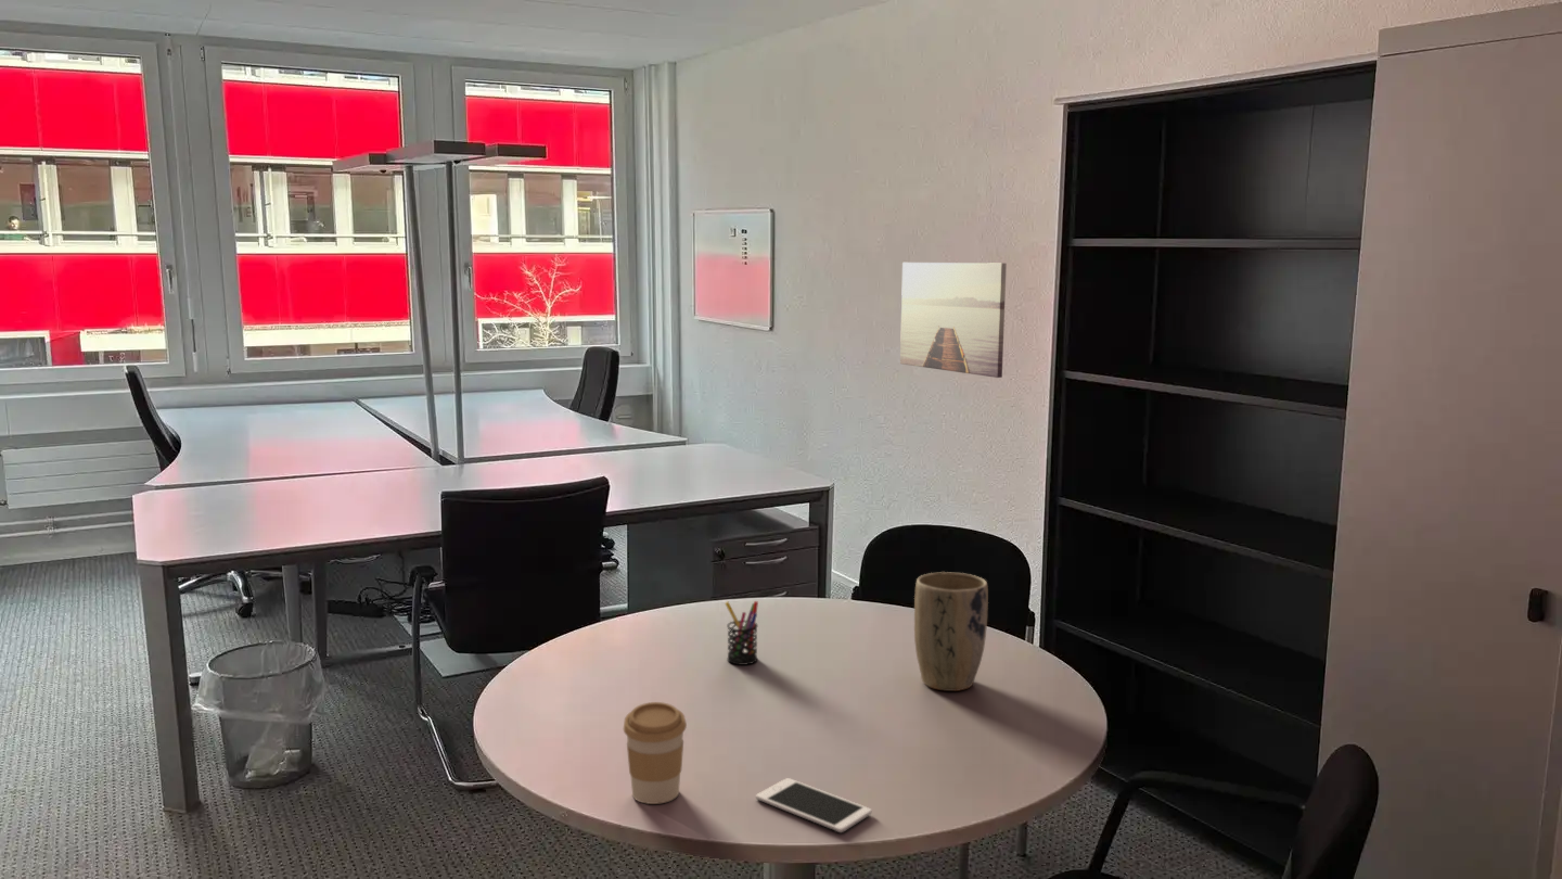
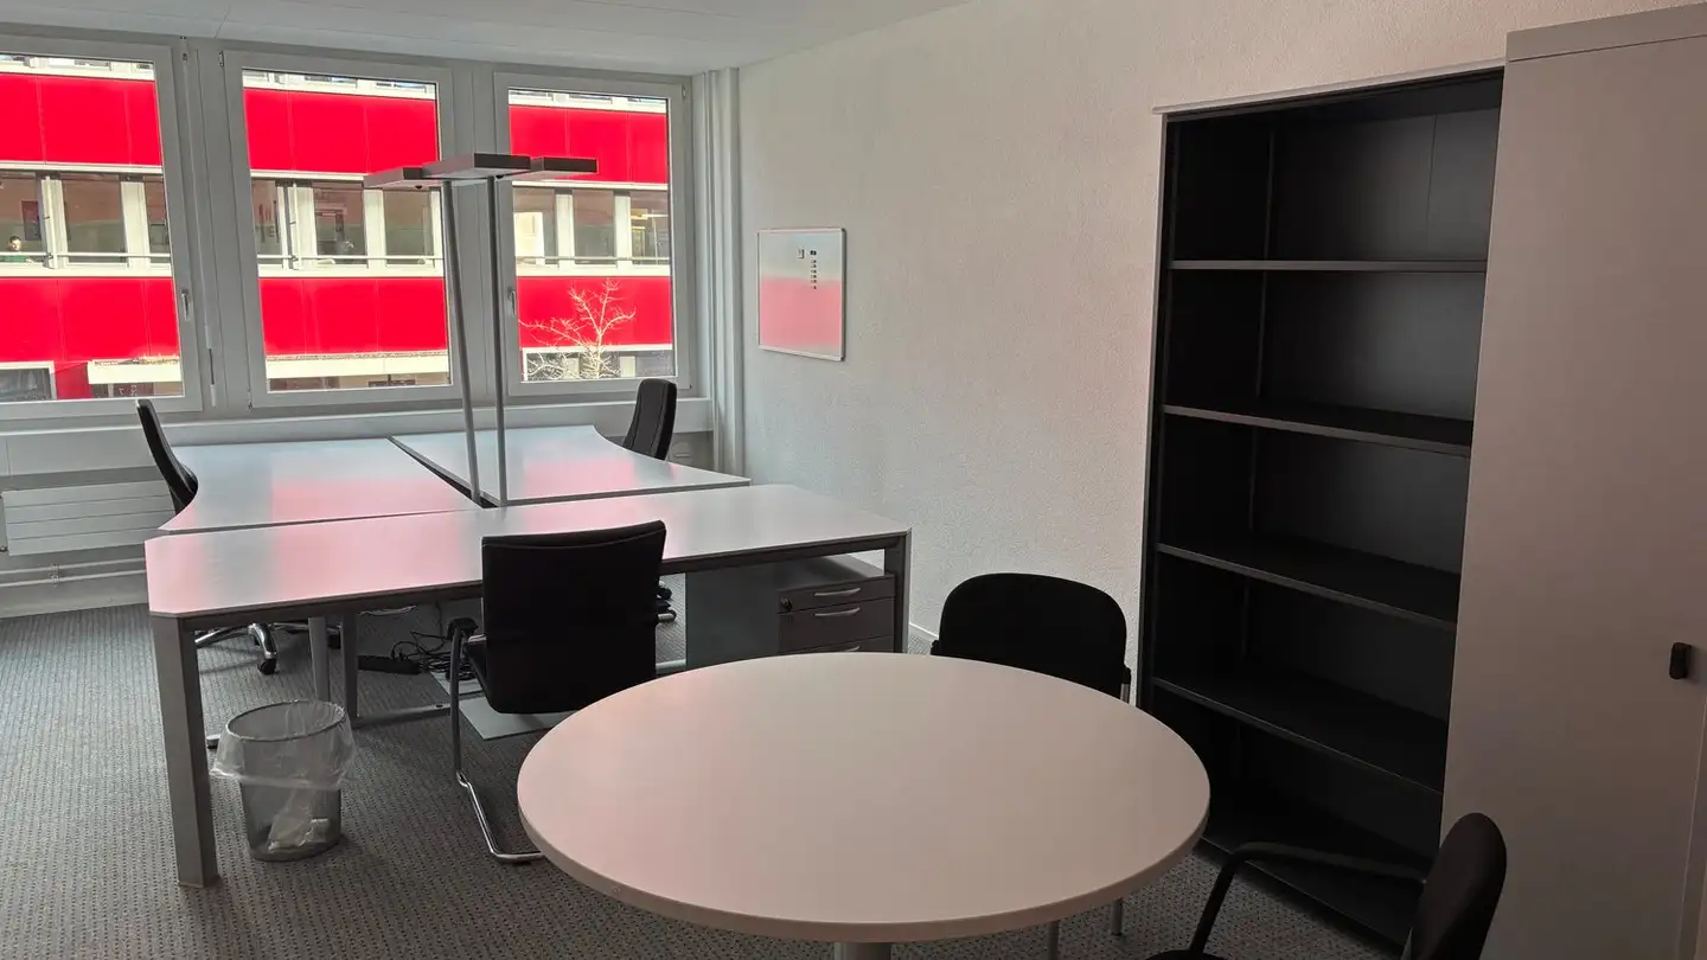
- pen holder [724,600,759,666]
- plant pot [913,571,989,692]
- coffee cup [623,701,688,805]
- cell phone [755,777,873,833]
- wall art [899,262,1008,379]
